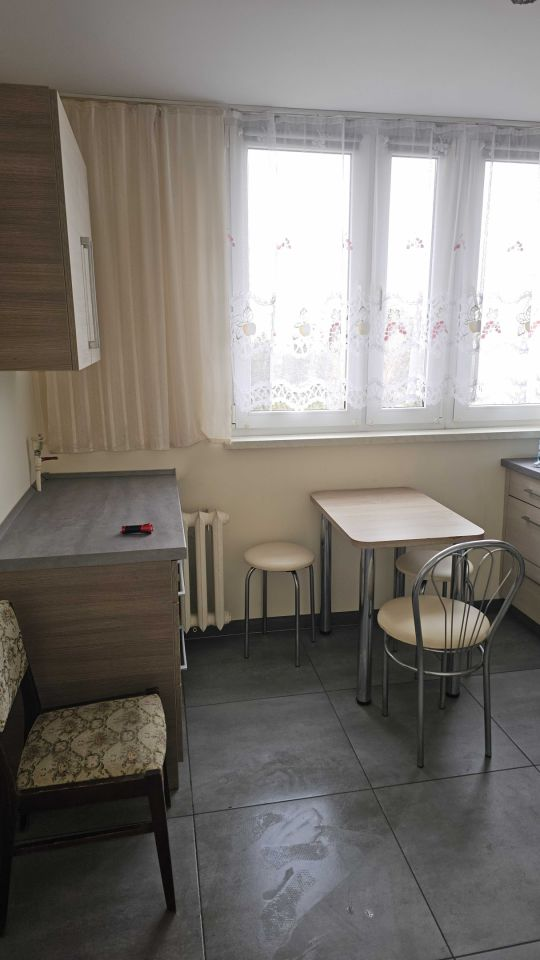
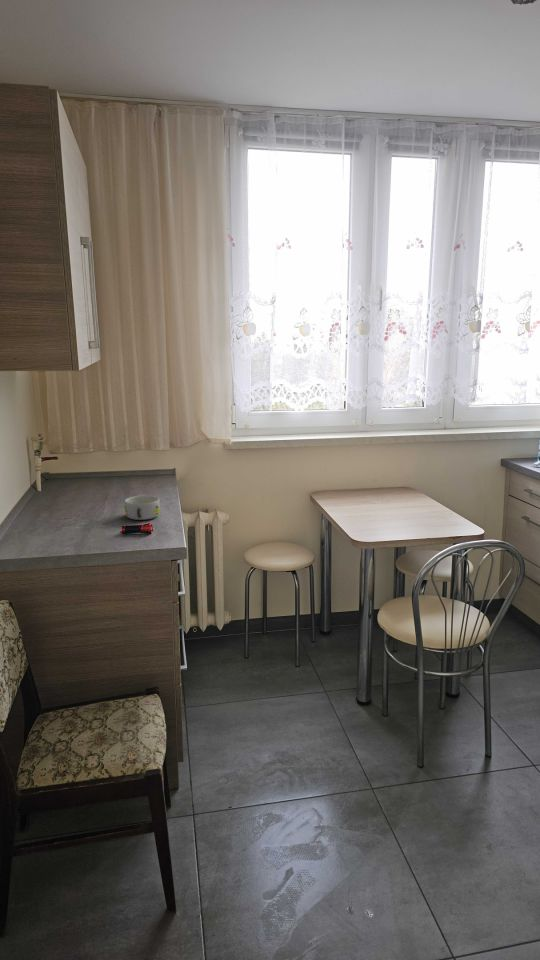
+ bowl [124,494,161,521]
